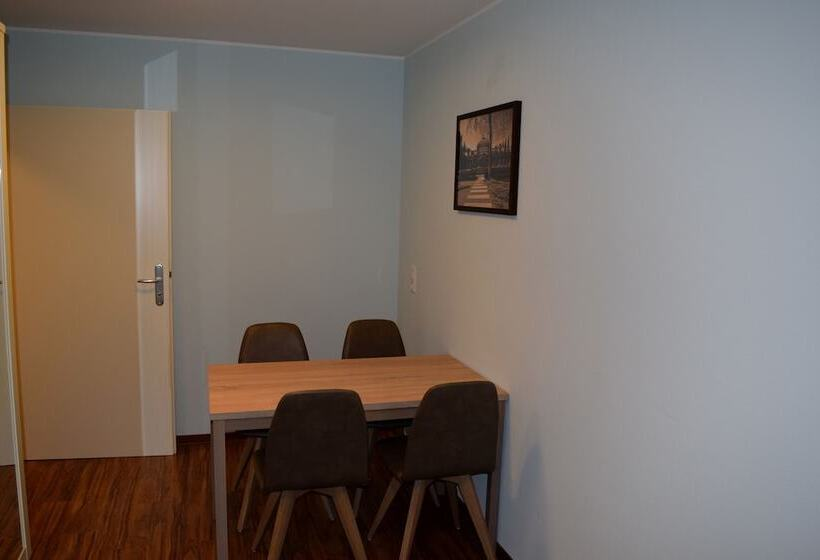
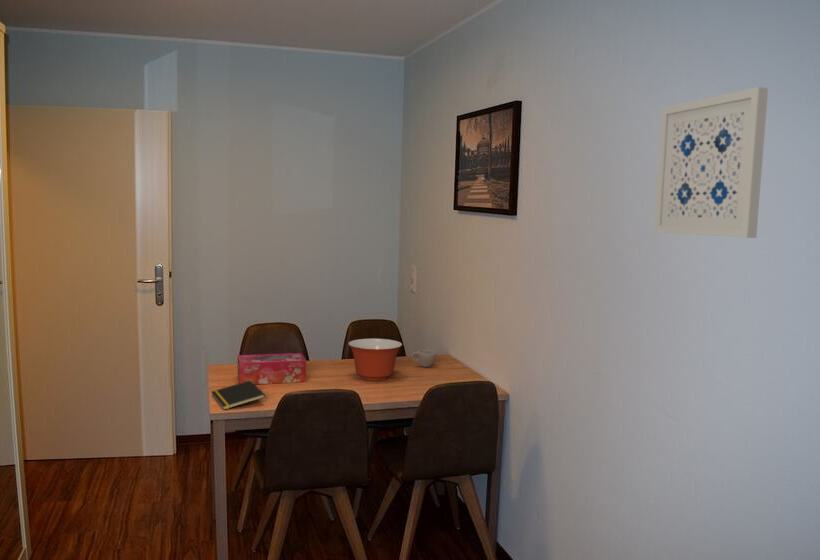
+ mixing bowl [347,338,403,382]
+ wall art [653,86,769,239]
+ notepad [210,381,266,411]
+ cup [410,348,437,368]
+ tissue box [237,352,307,385]
